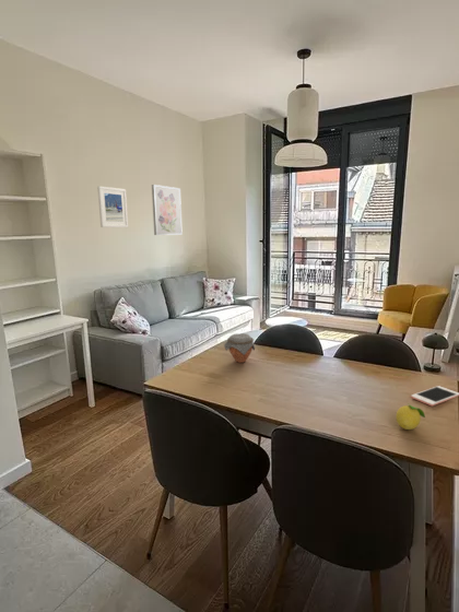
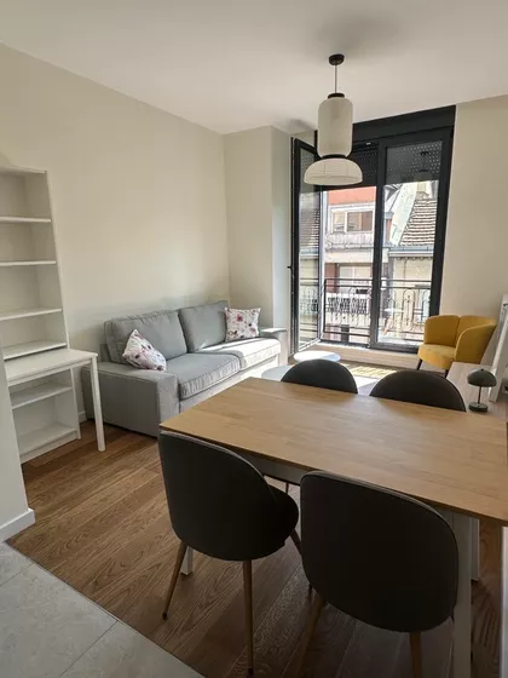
- jar [223,332,256,364]
- cell phone [410,385,459,408]
- wall art [151,184,184,236]
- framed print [96,185,129,228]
- fruit [395,402,426,431]
